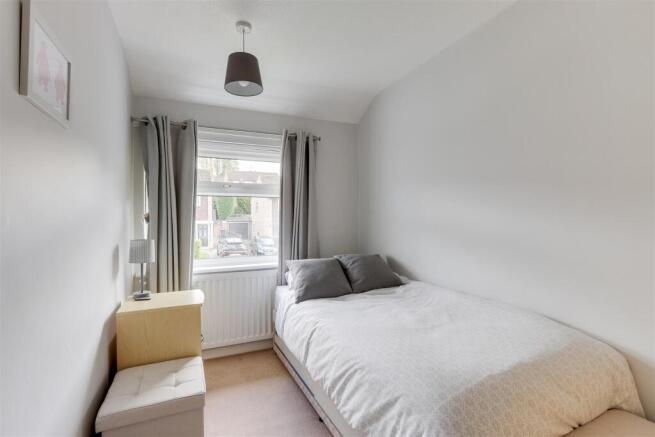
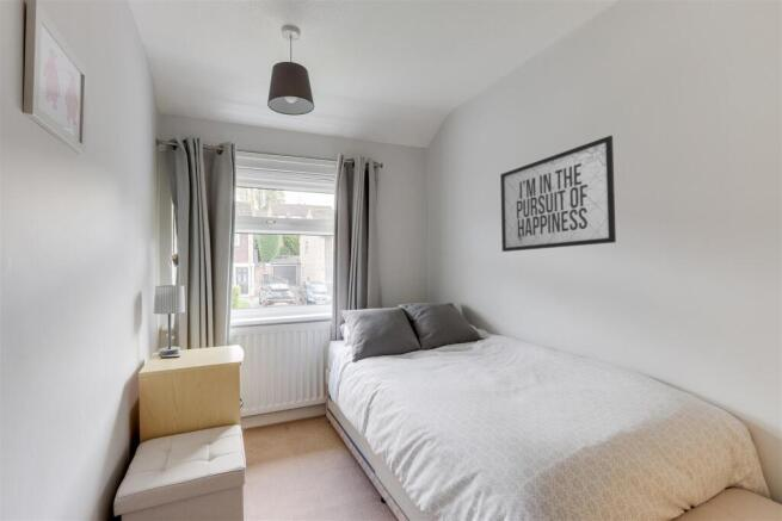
+ mirror [499,135,617,253]
